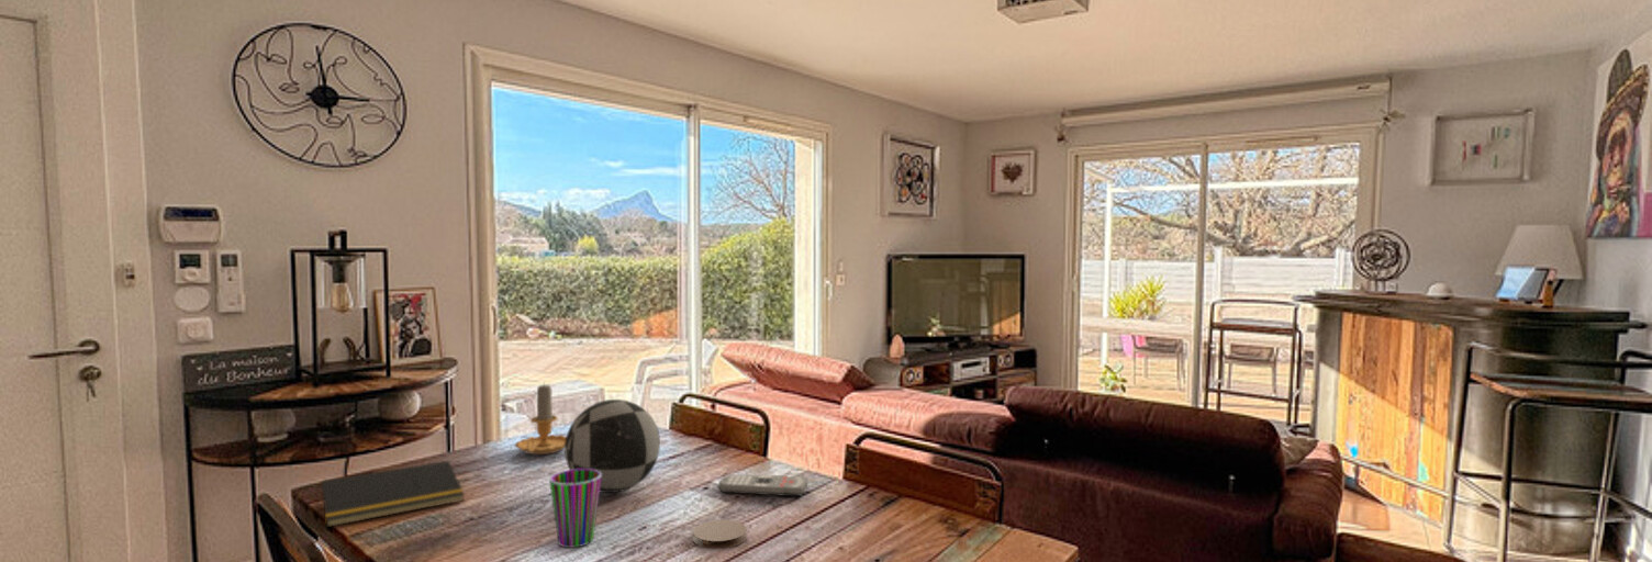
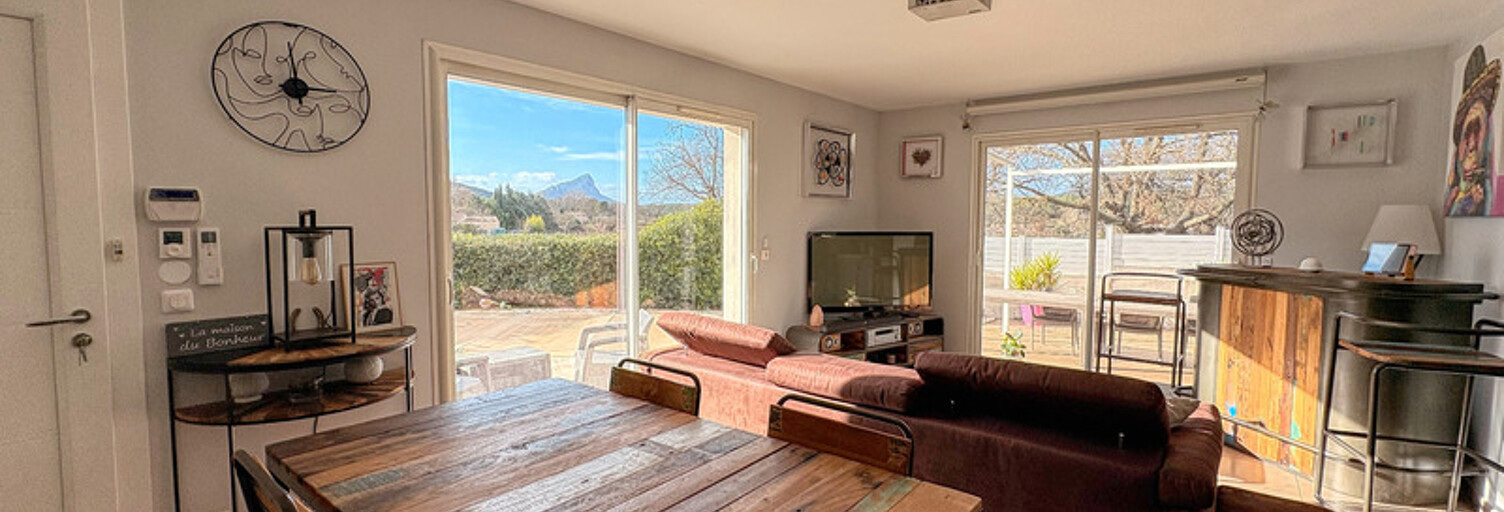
- coaster [692,519,748,550]
- cup [548,469,602,549]
- remote control [717,474,808,497]
- notepad [316,459,466,528]
- candle [514,381,567,456]
- decorative ball [563,398,661,494]
